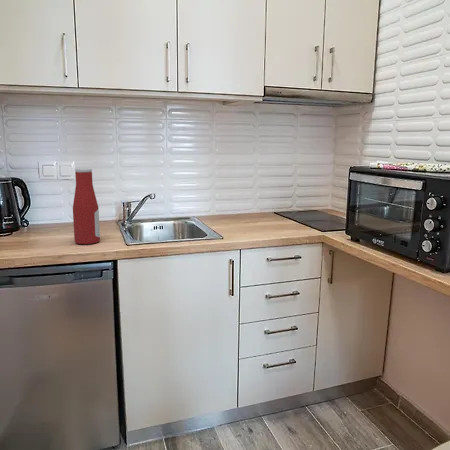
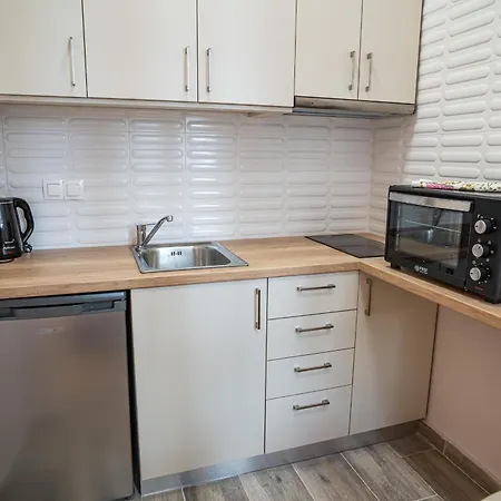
- bottle [72,167,101,245]
